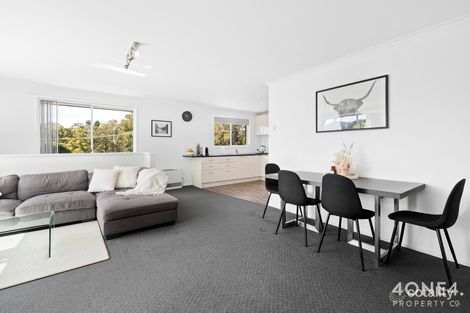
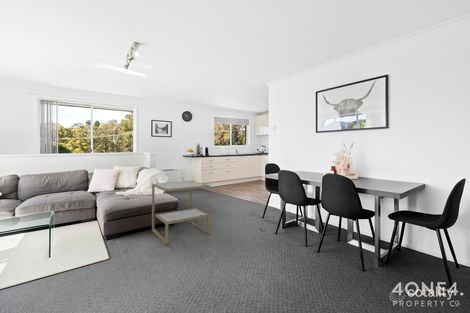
+ side table [151,180,211,245]
